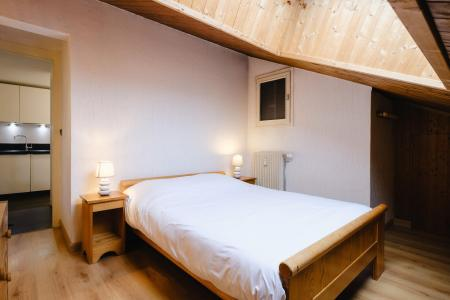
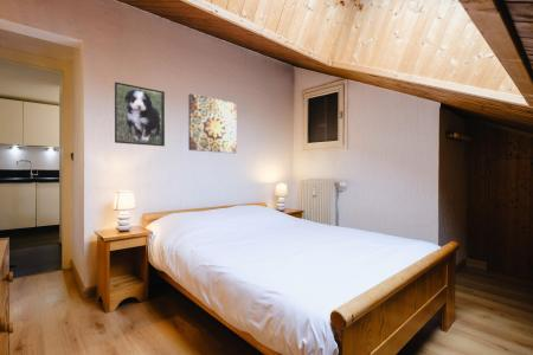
+ wall art [187,92,238,154]
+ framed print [114,80,166,148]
